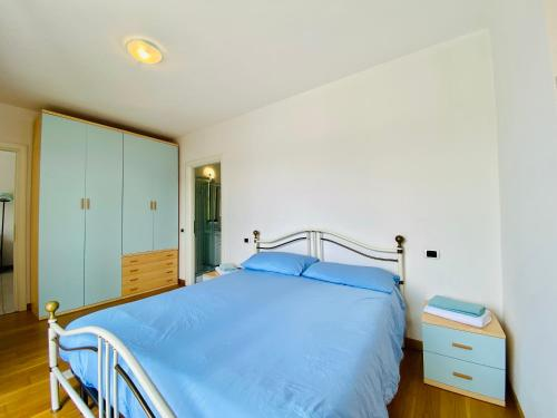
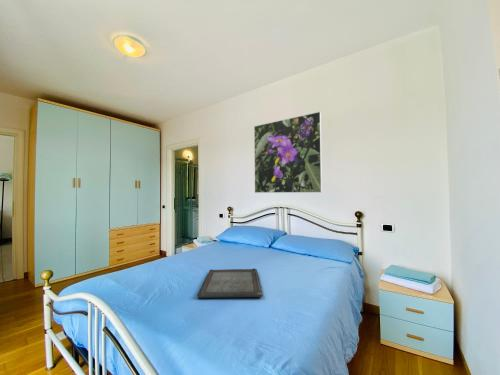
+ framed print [253,111,323,194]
+ serving tray [197,268,264,299]
